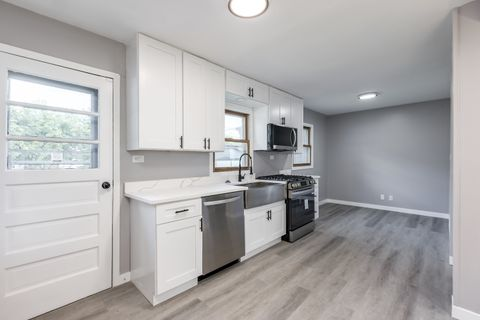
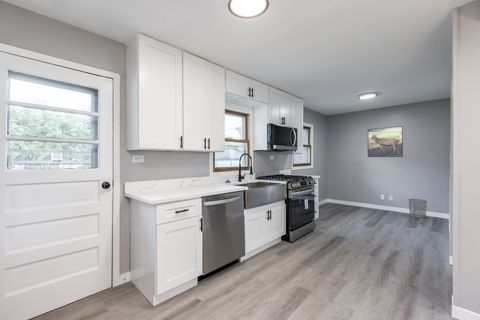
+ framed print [367,125,404,158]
+ waste bin [408,198,428,219]
